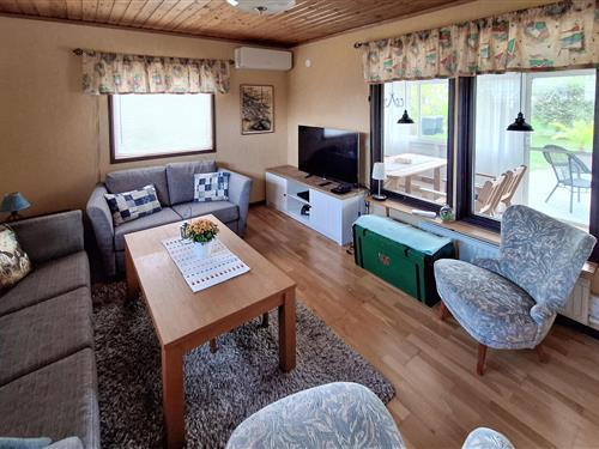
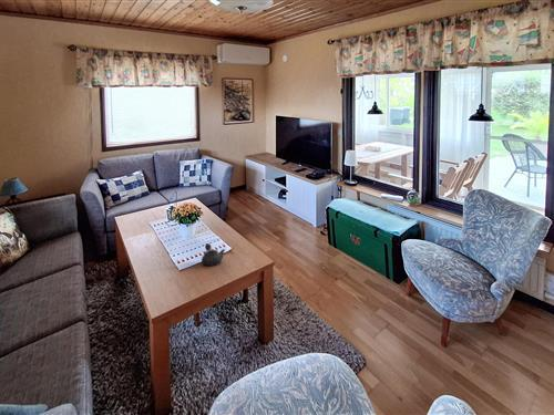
+ teapot [201,242,226,267]
